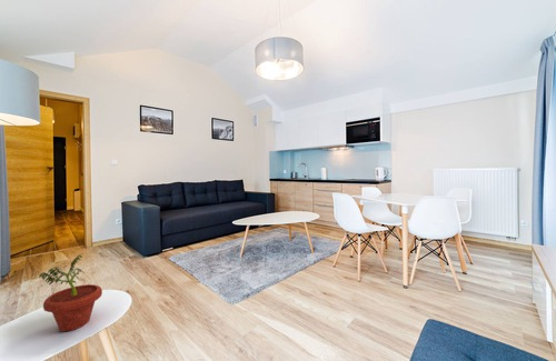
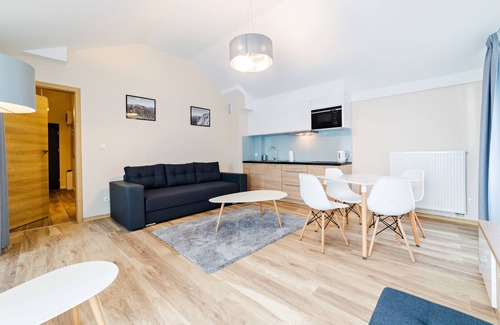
- potted plant [38,253,103,332]
